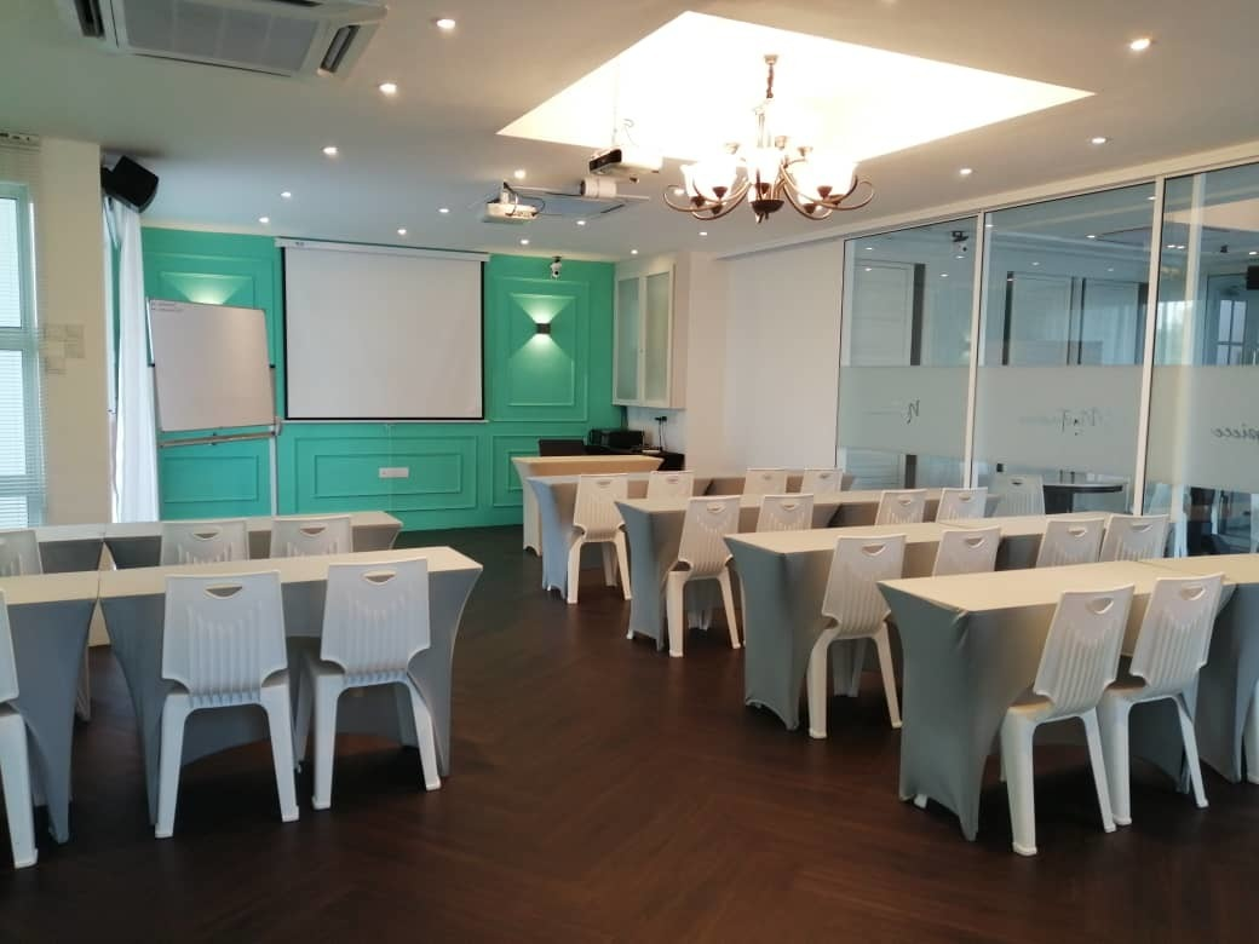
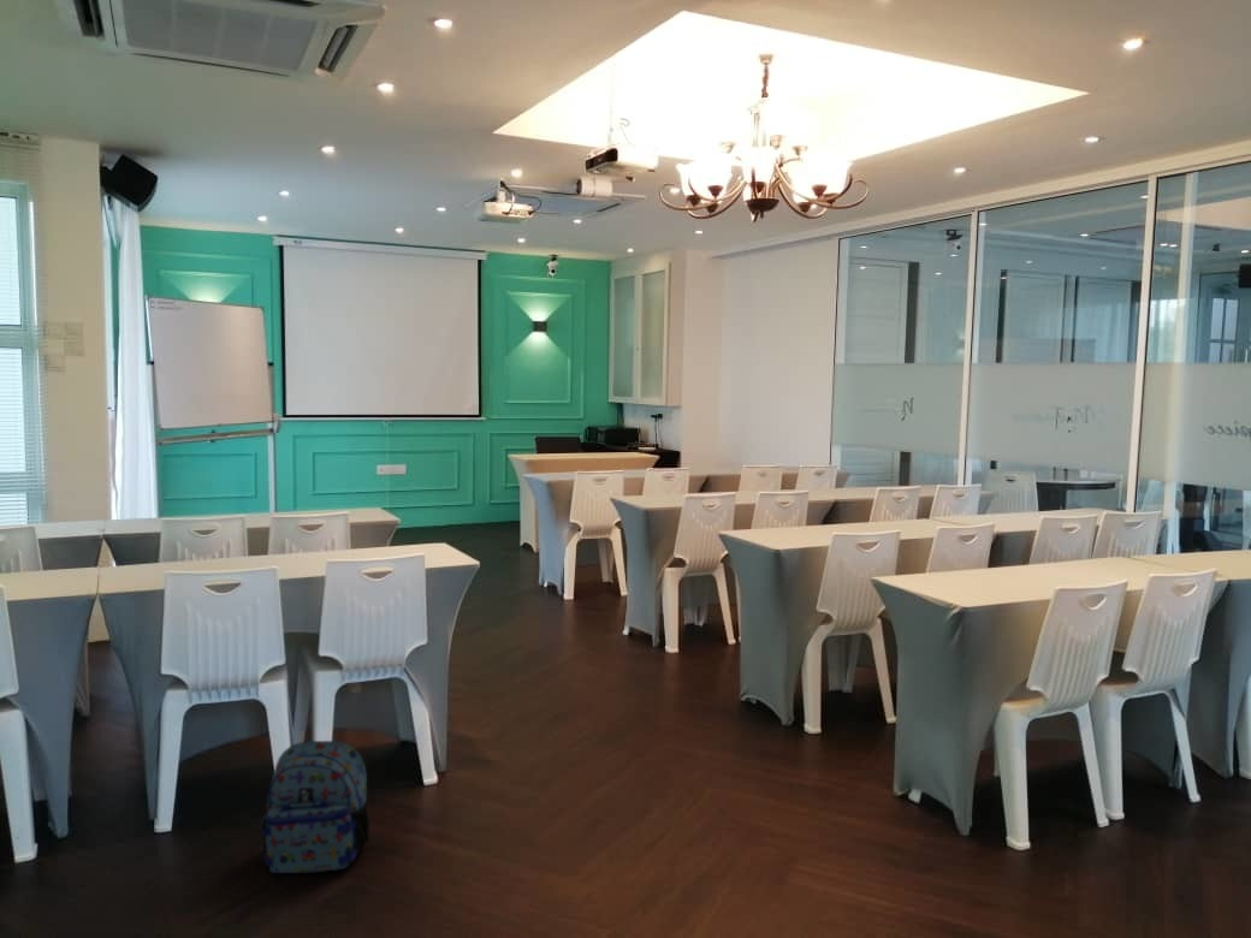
+ backpack [260,740,370,874]
